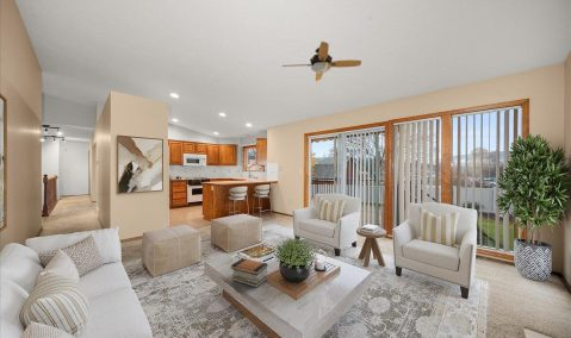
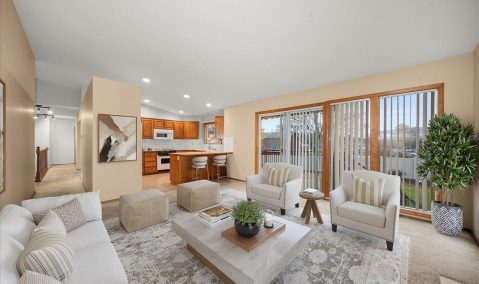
- ceiling fan [281,40,362,82]
- book stack [229,257,269,288]
